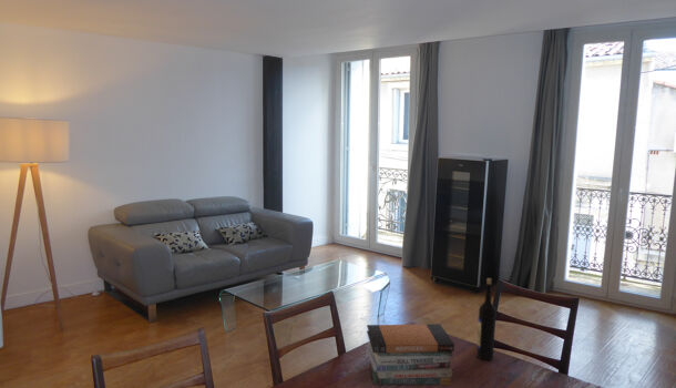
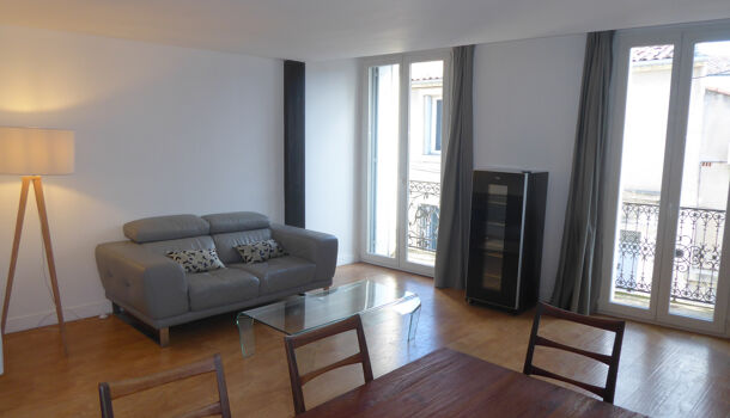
- book stack [365,323,455,386]
- wine bottle [475,277,498,361]
